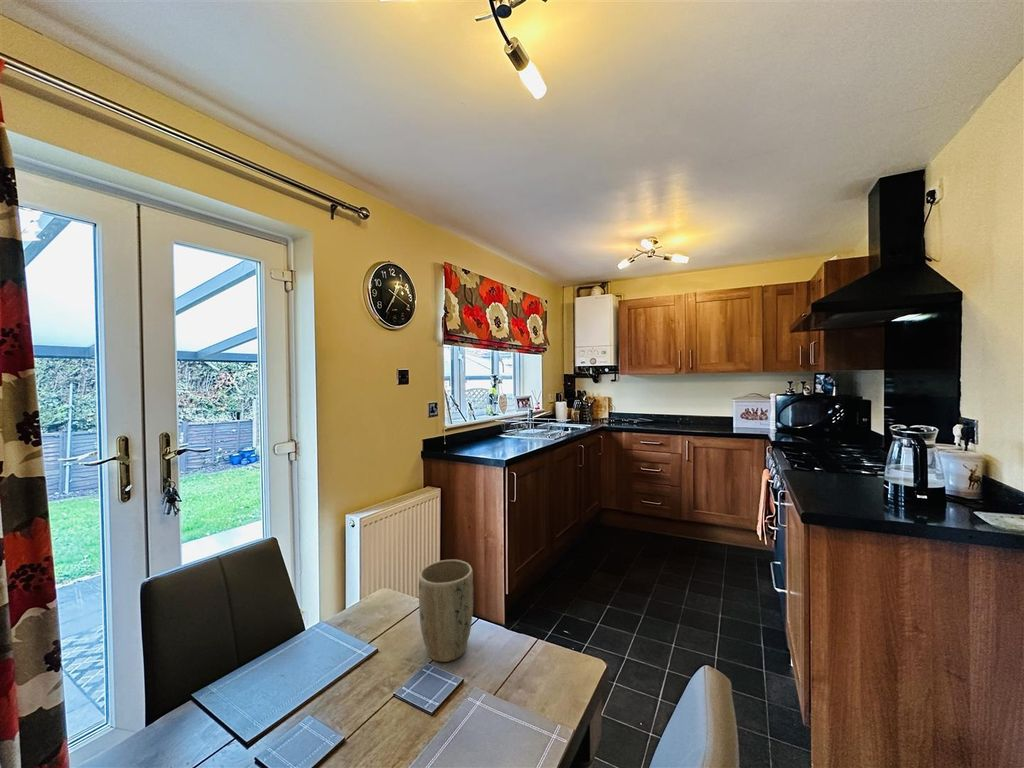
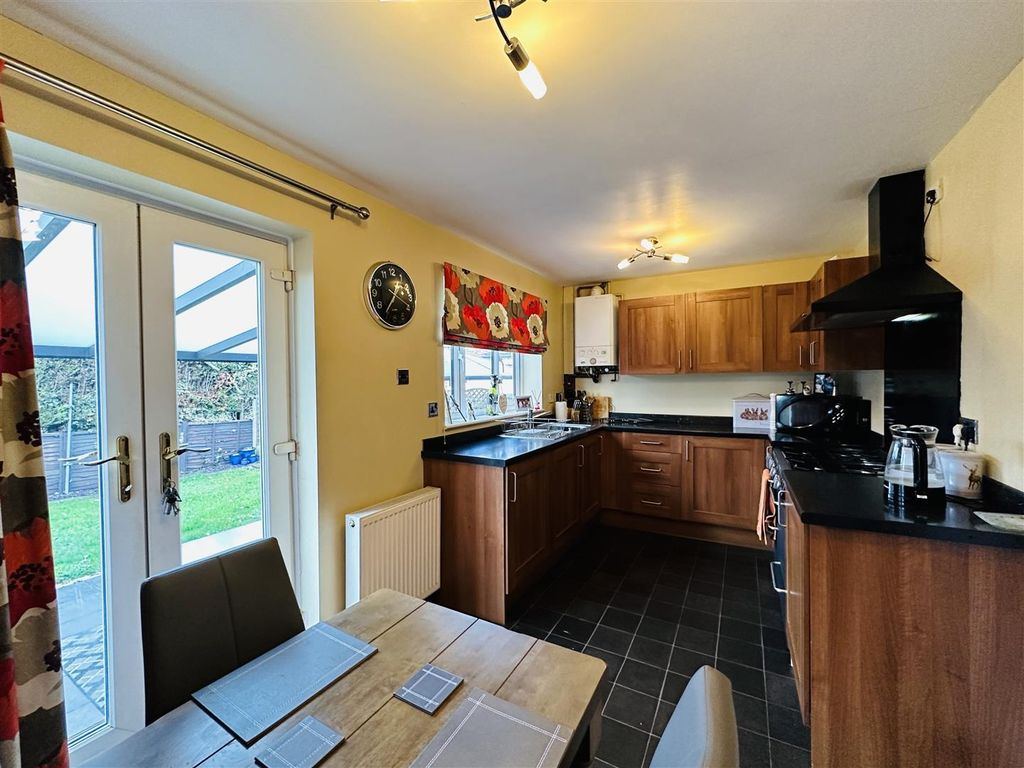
- plant pot [418,559,475,663]
